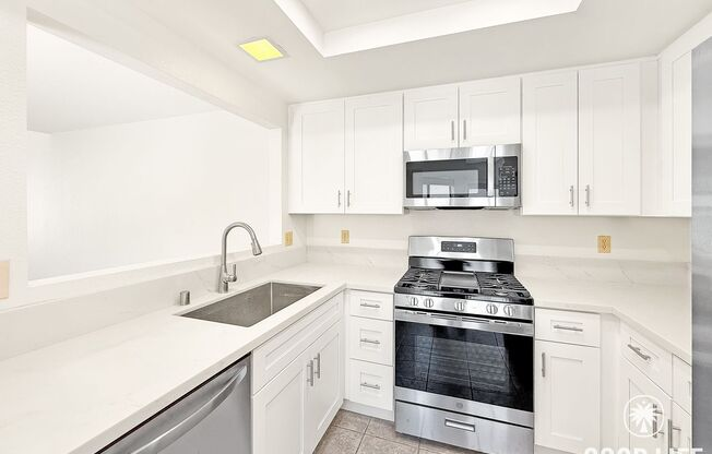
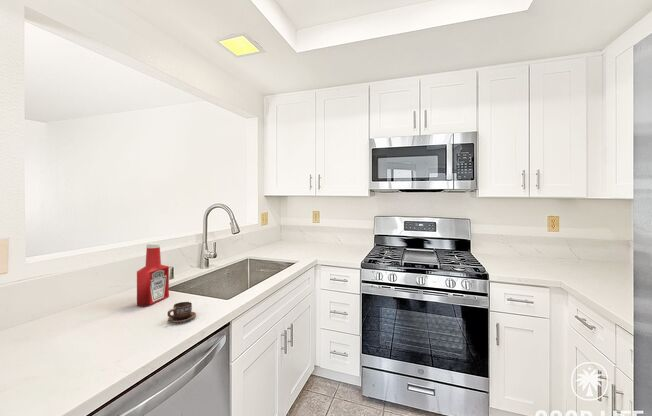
+ soap bottle [136,242,170,307]
+ cup [166,301,197,324]
